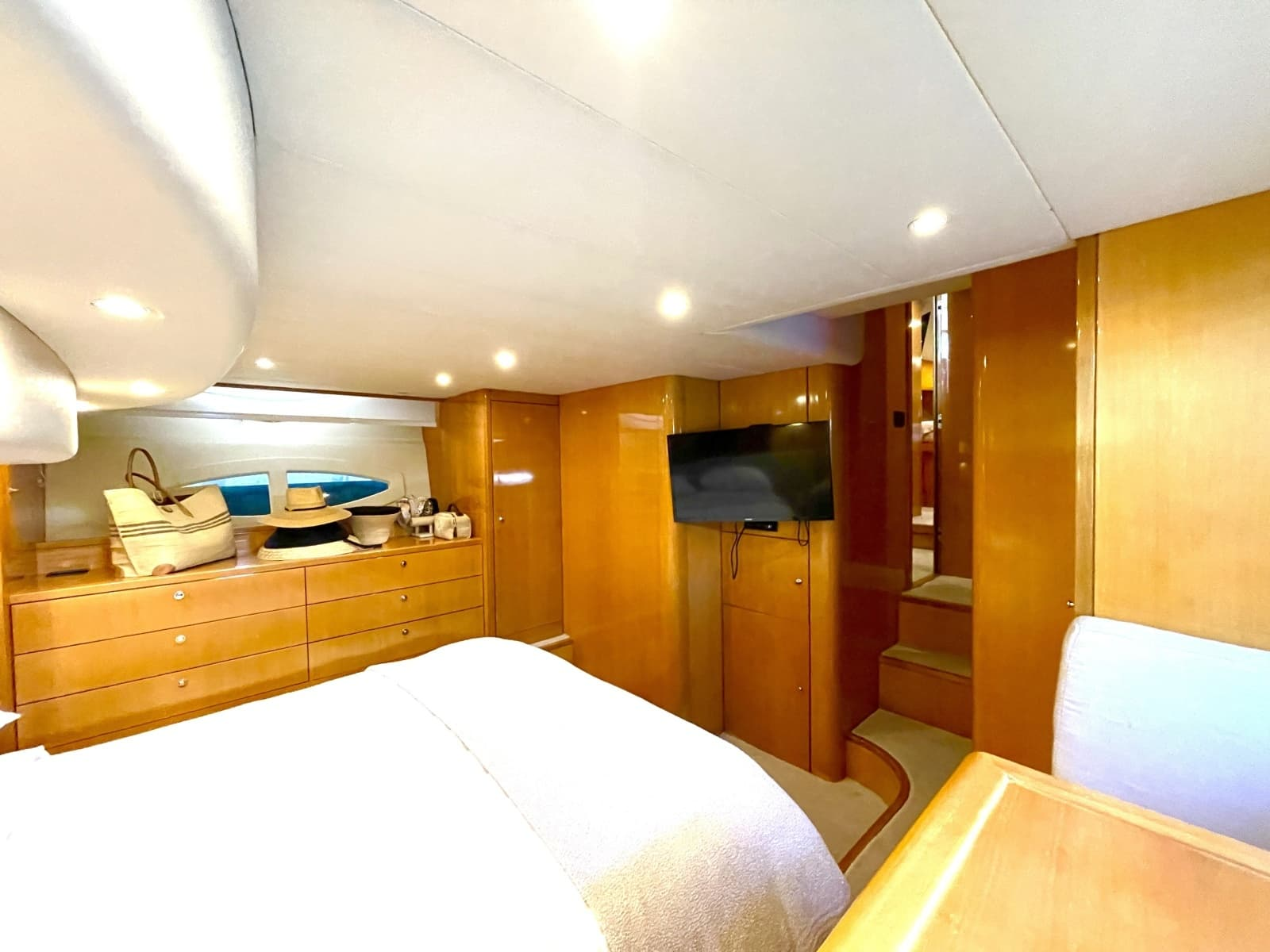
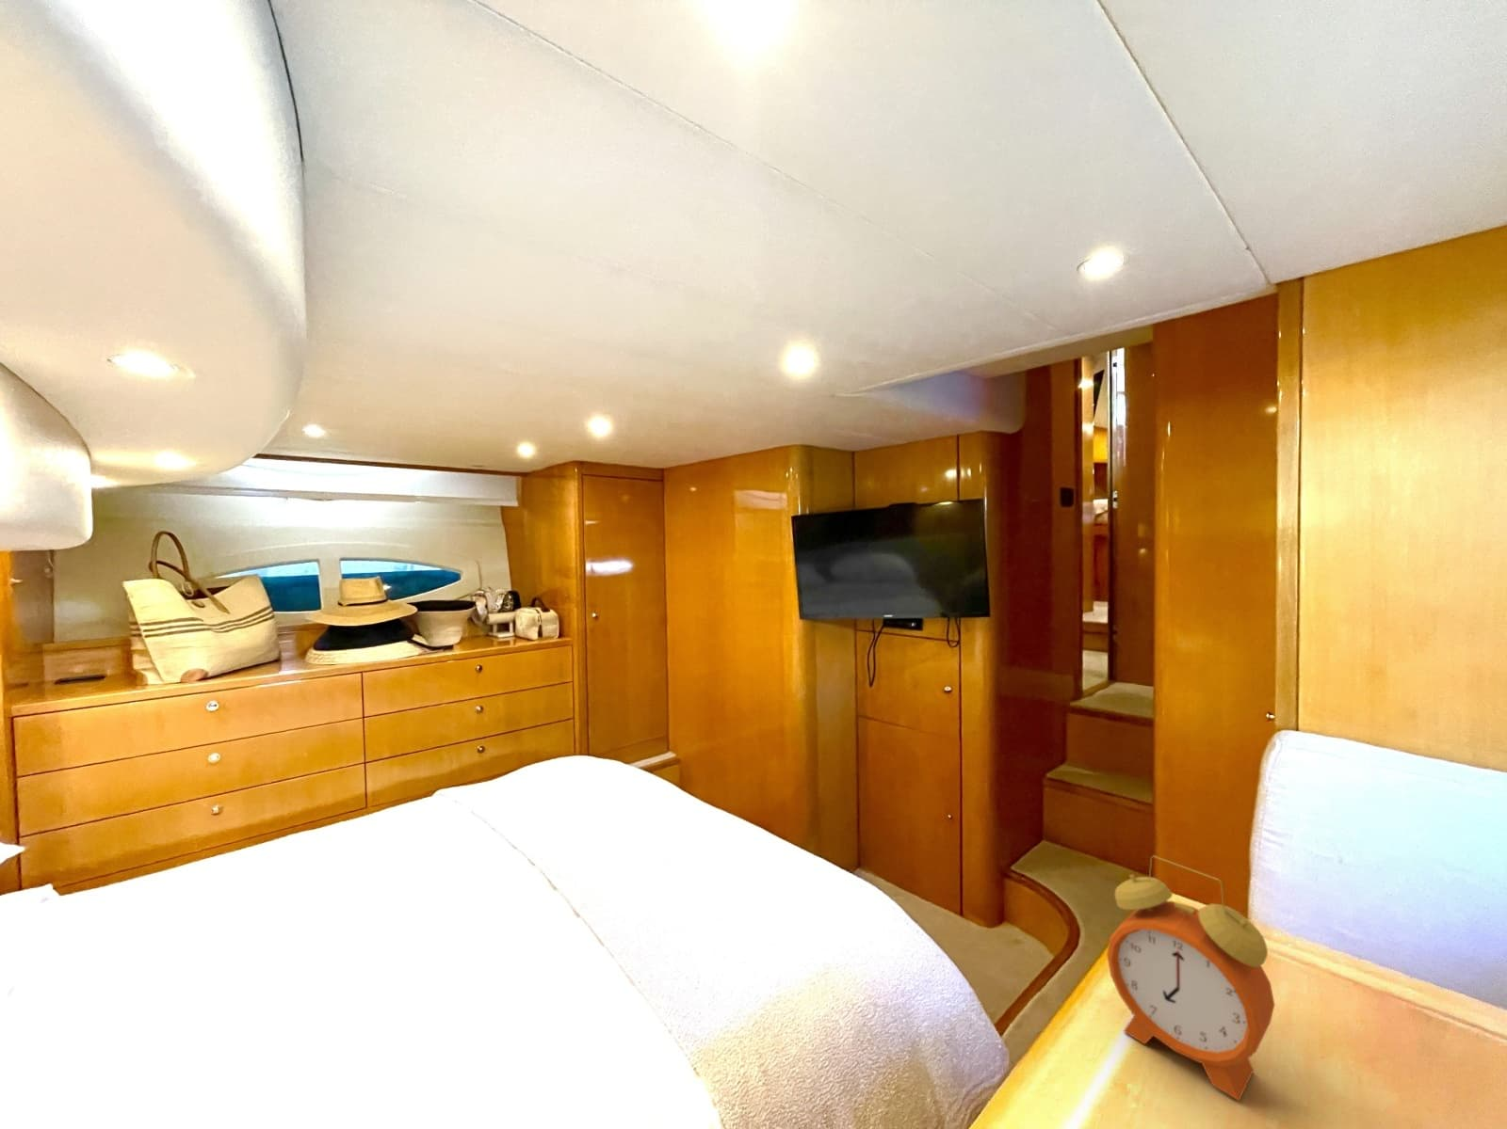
+ alarm clock [1106,854,1276,1102]
